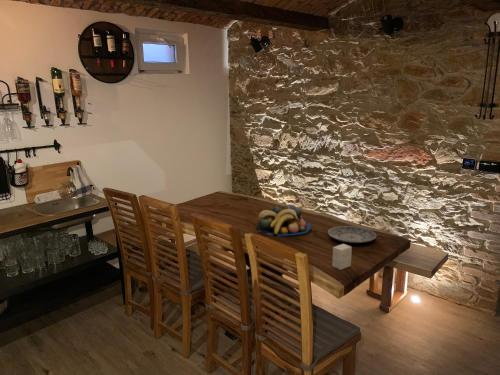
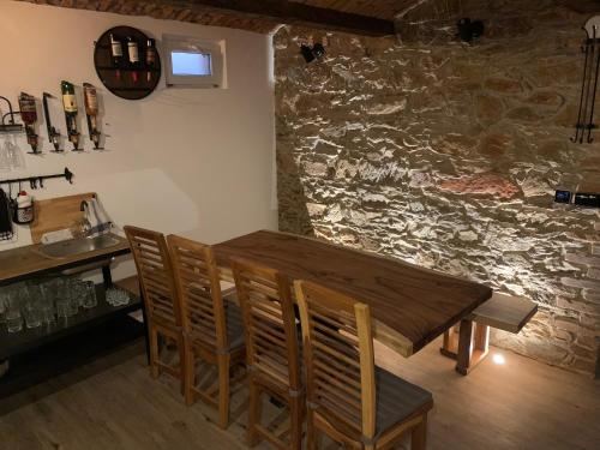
- small box [331,243,353,271]
- plate [327,225,377,244]
- fruit bowl [256,204,313,237]
